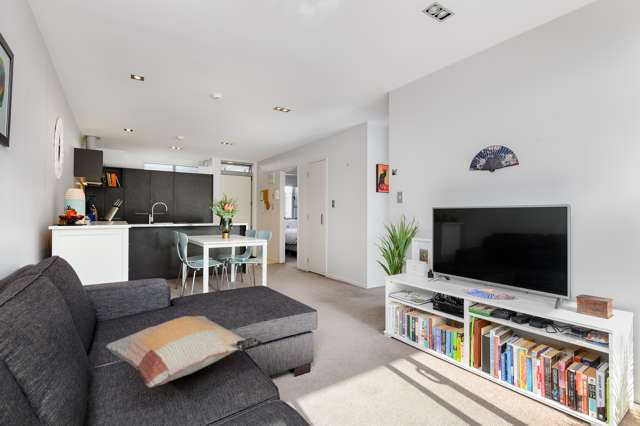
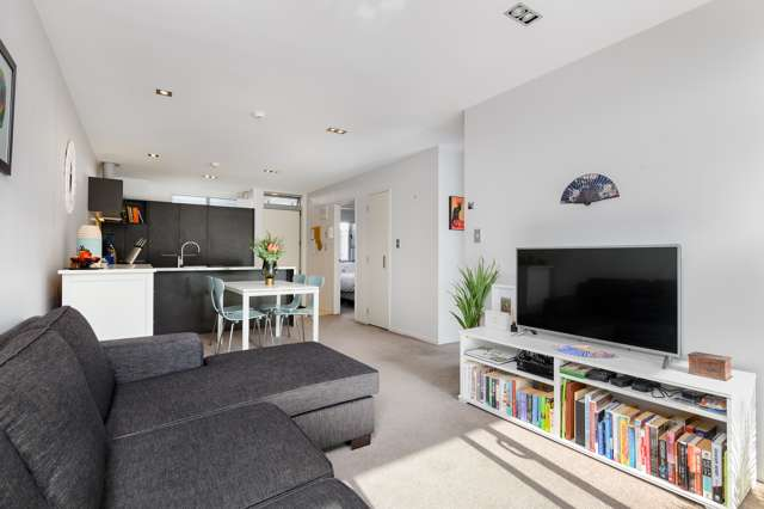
- decorative pillow [104,315,263,389]
